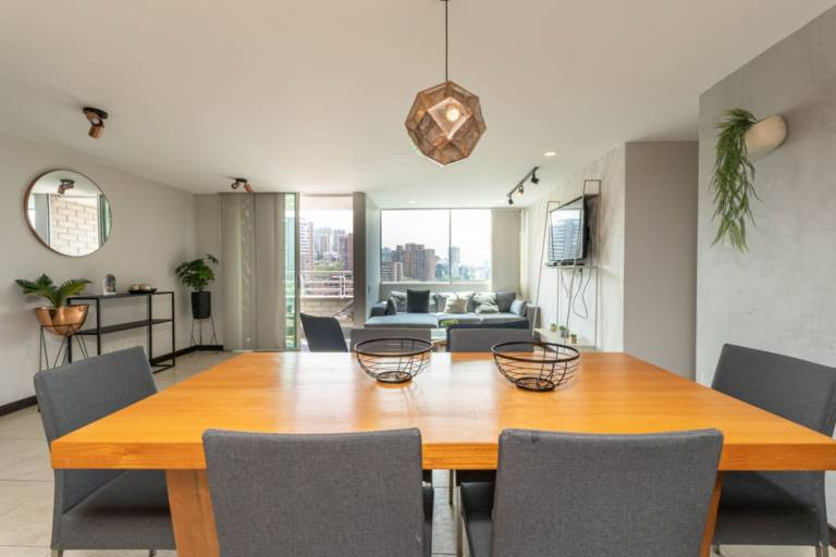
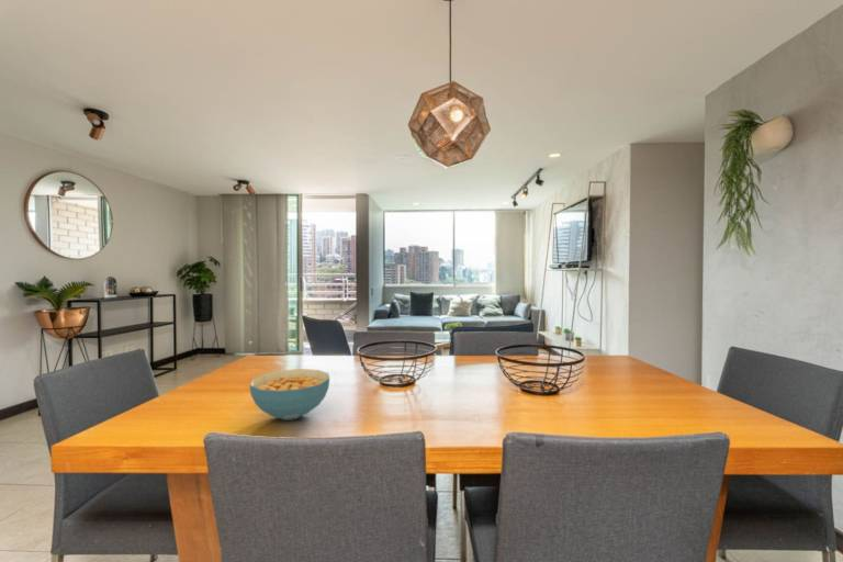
+ cereal bowl [248,368,330,422]
